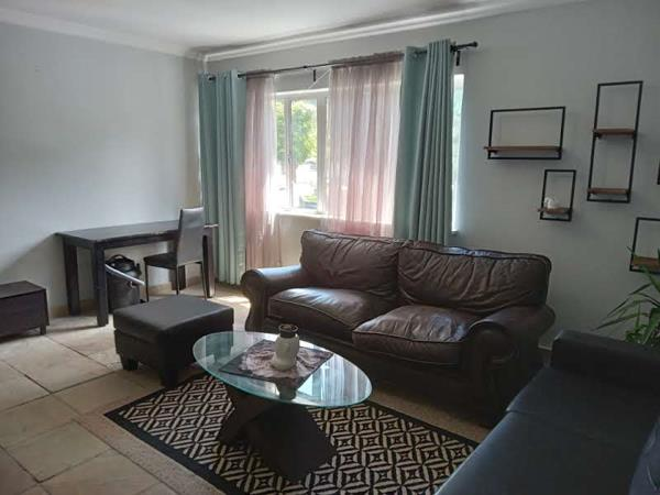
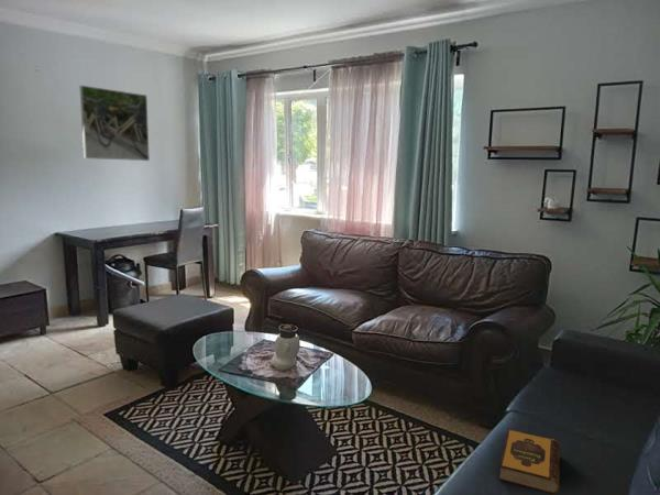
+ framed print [78,85,151,162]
+ hardback book [497,428,561,495]
